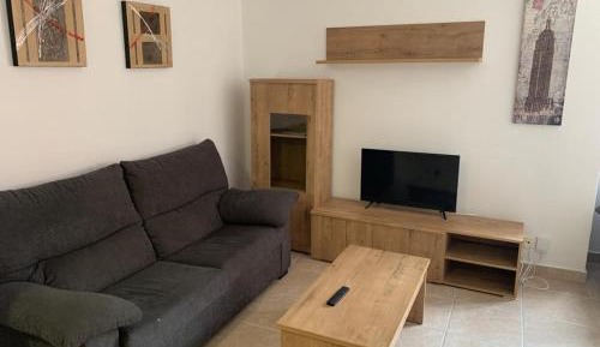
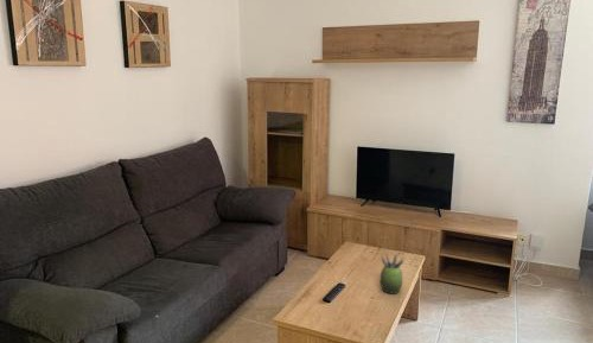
+ succulent plant [378,253,406,296]
